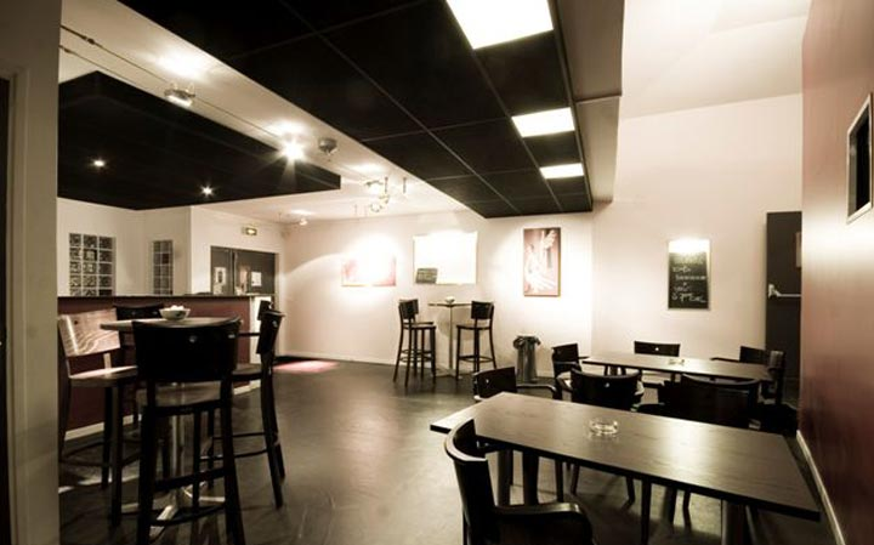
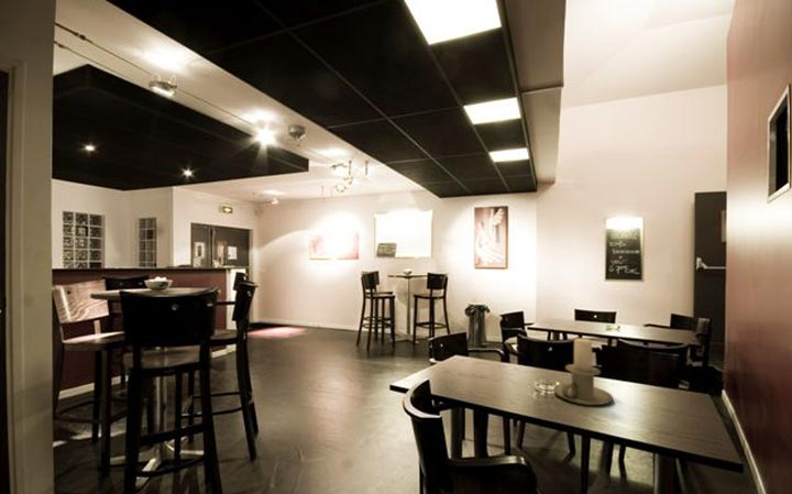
+ candle holder [552,338,615,406]
